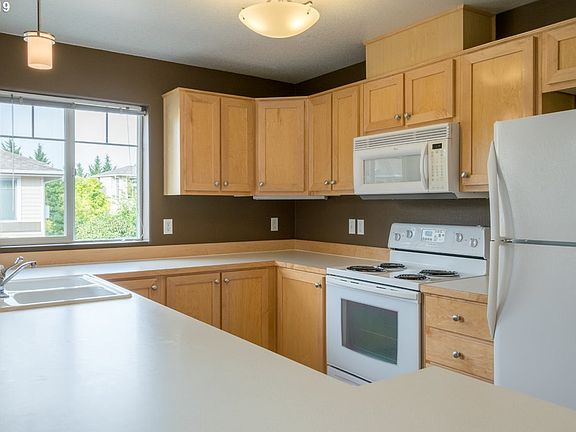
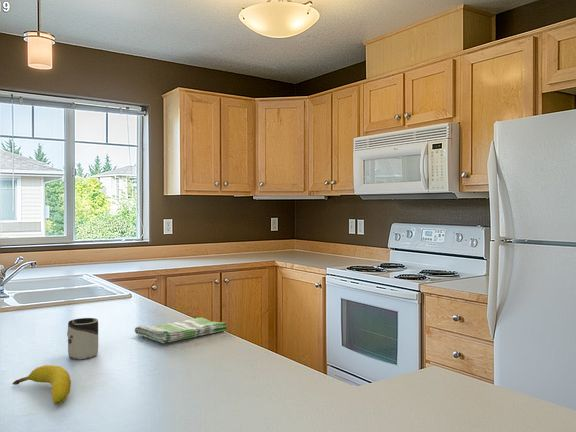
+ dish towel [134,317,228,344]
+ fruit [12,364,72,406]
+ cup [66,317,99,360]
